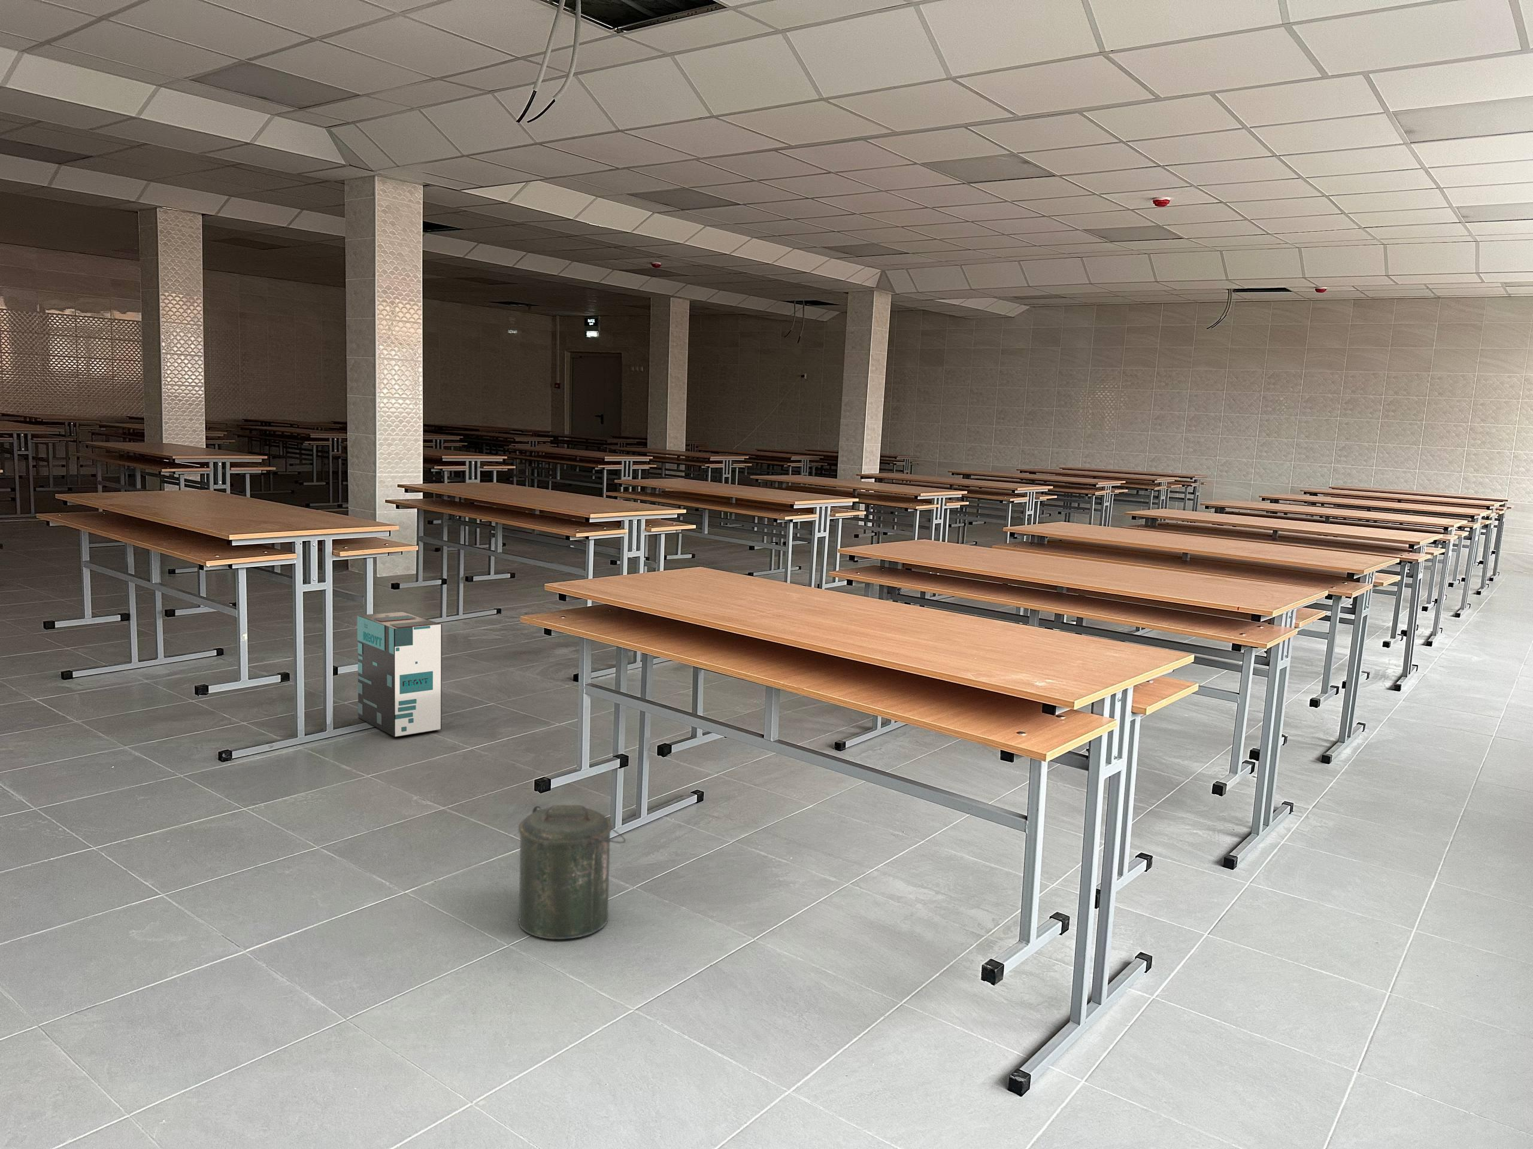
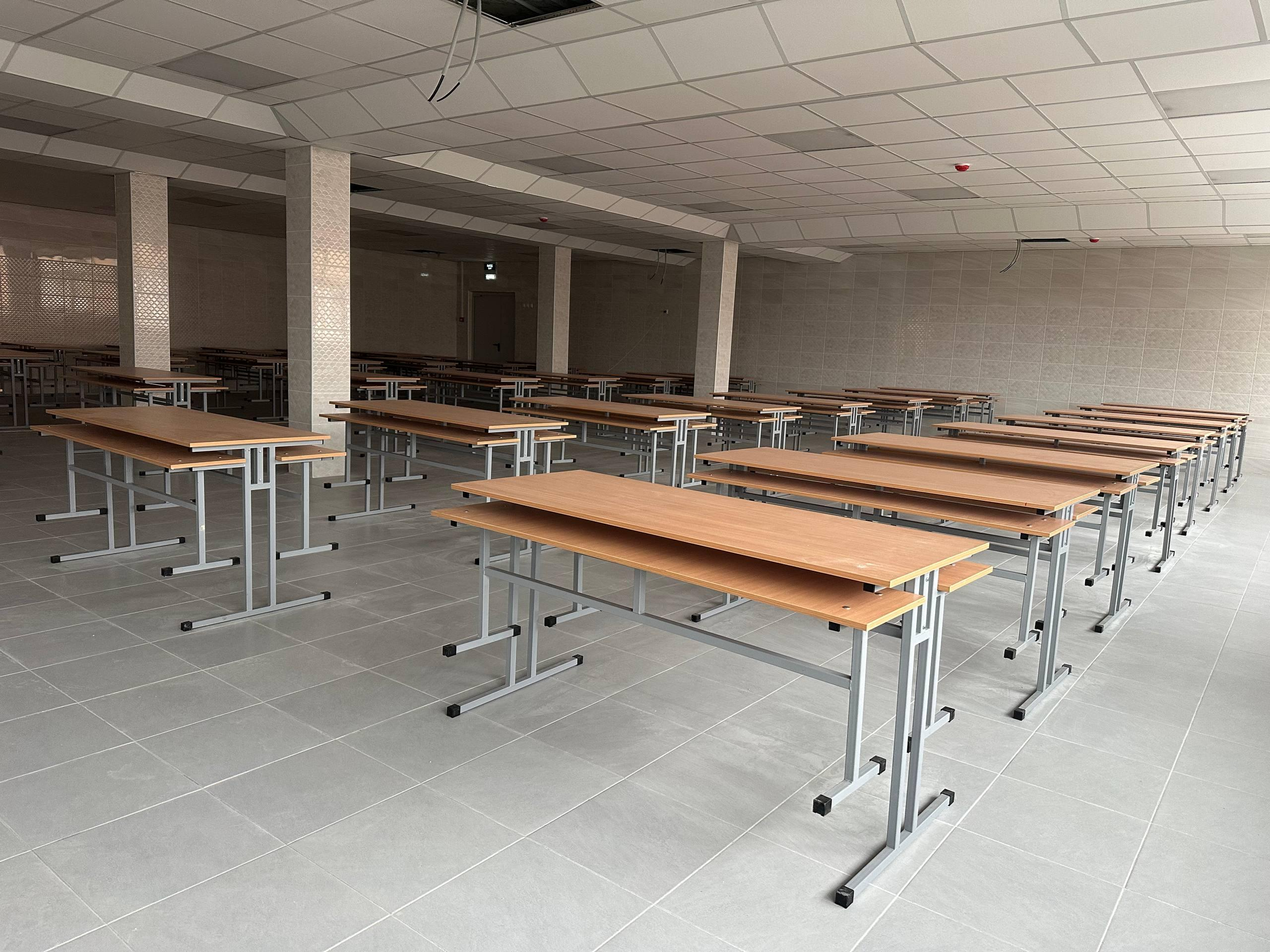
- cardboard box [357,612,443,737]
- canister [518,804,626,940]
